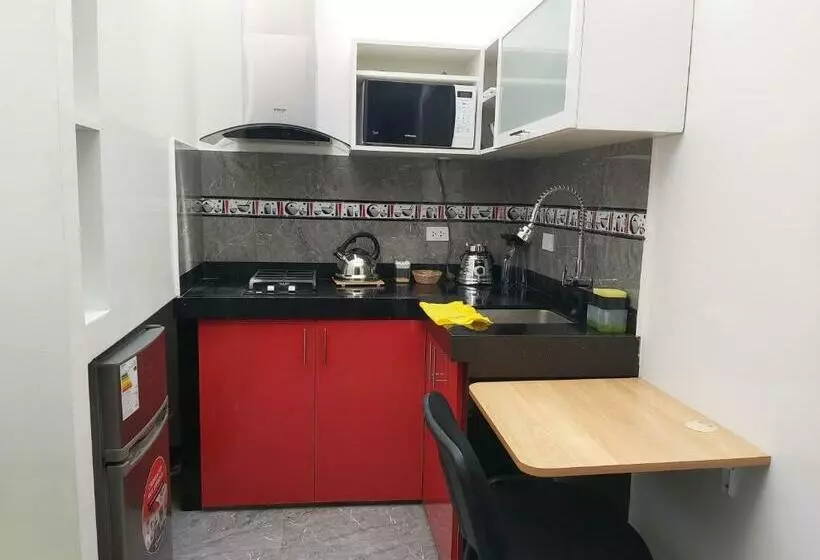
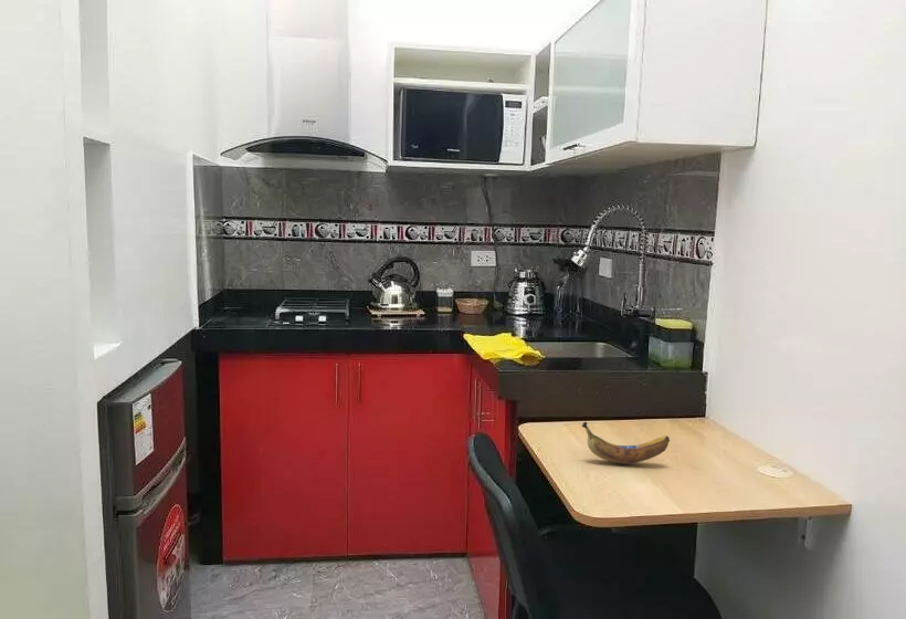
+ banana [581,421,671,465]
